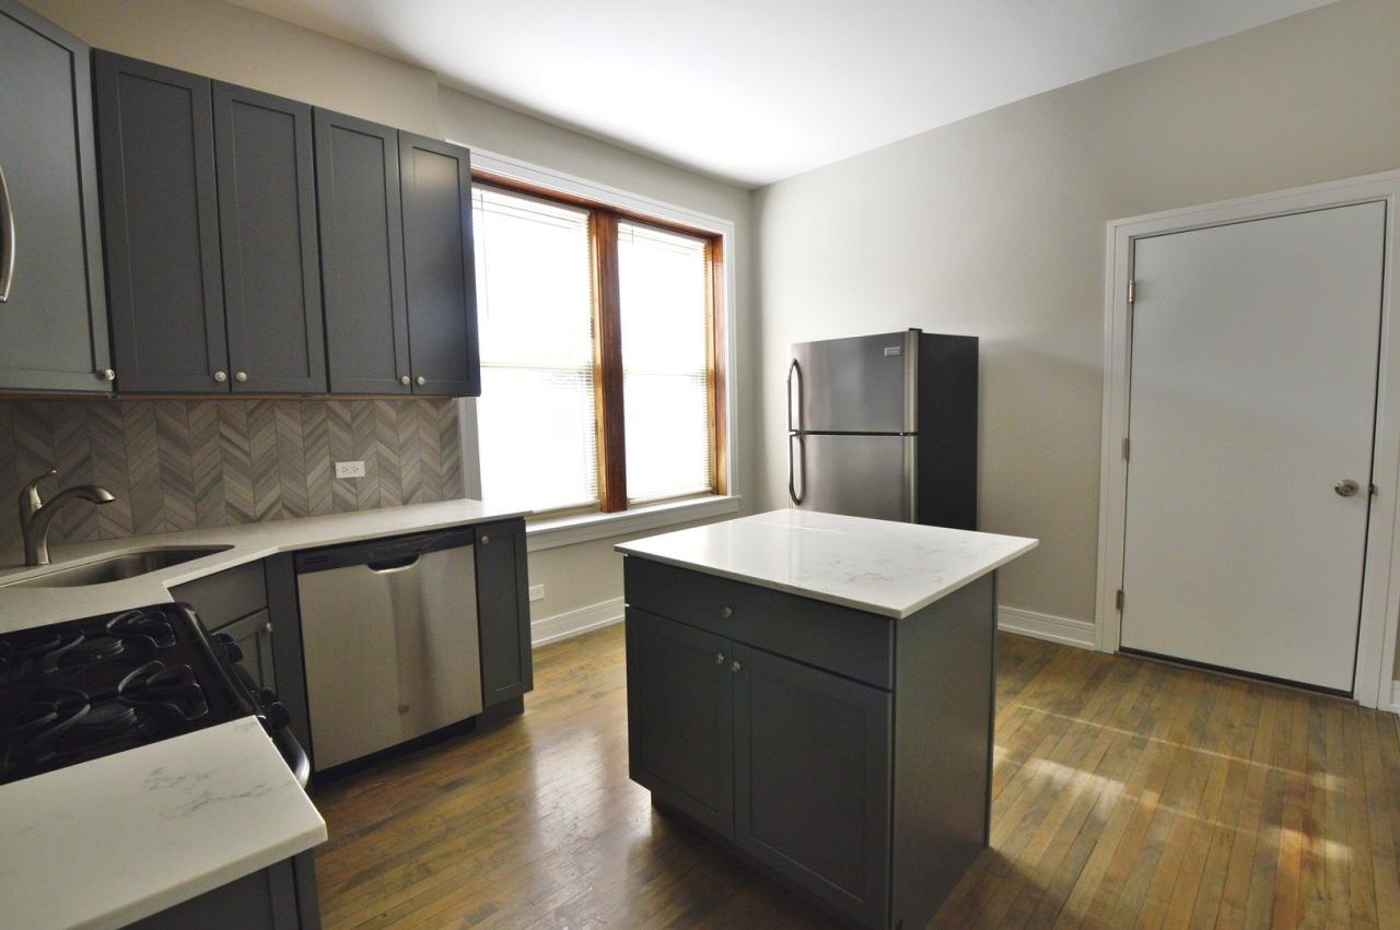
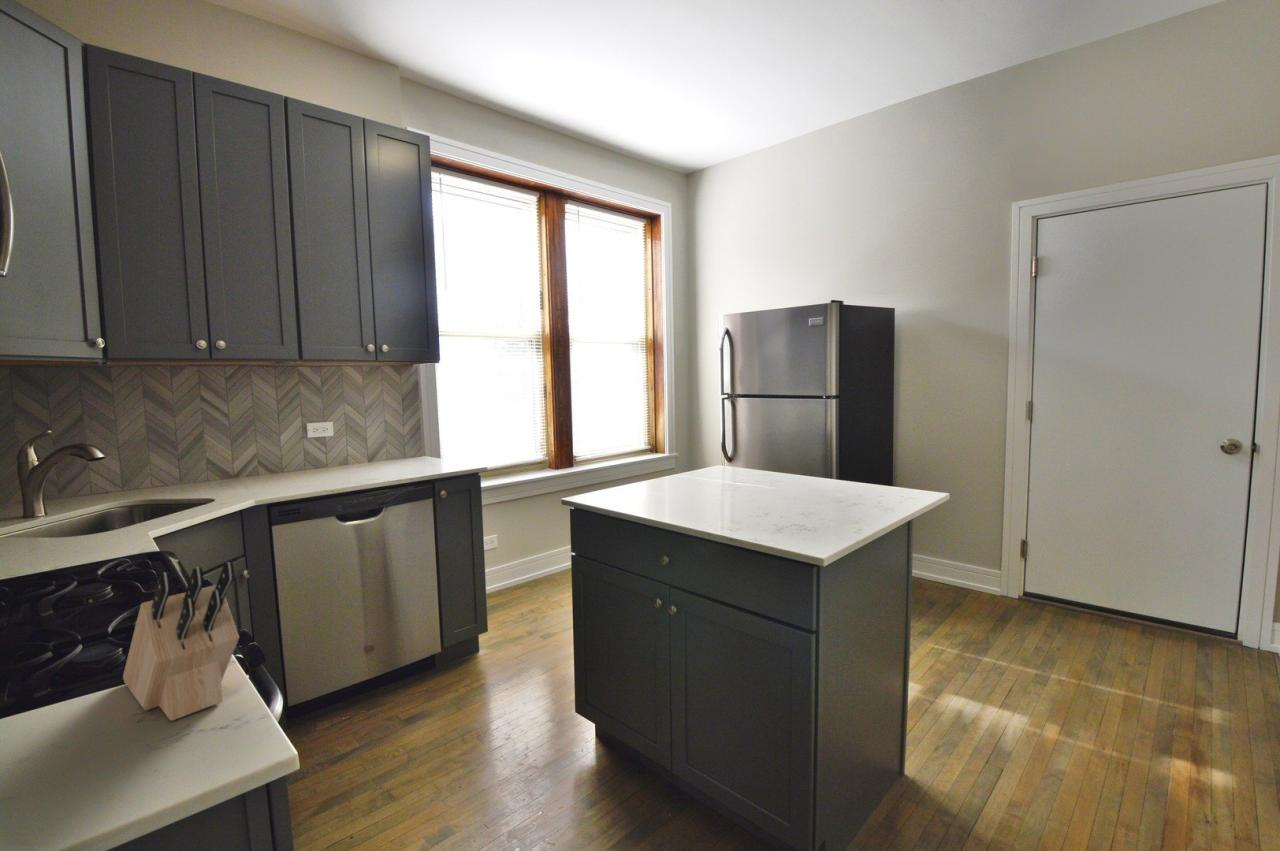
+ knife block [122,561,240,722]
